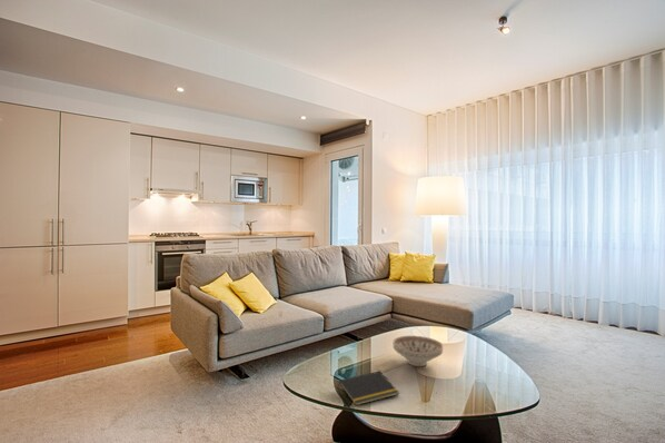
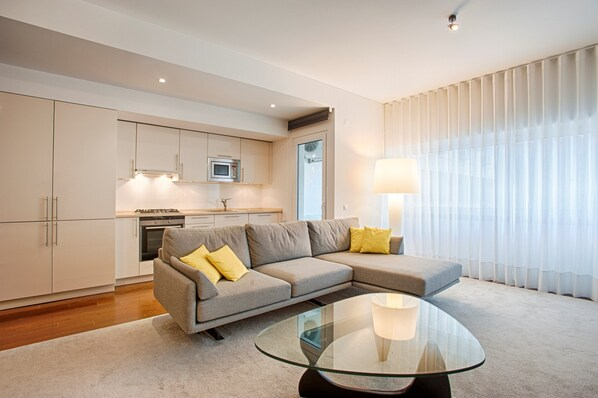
- decorative bowl [391,335,444,367]
- notepad [337,370,400,406]
